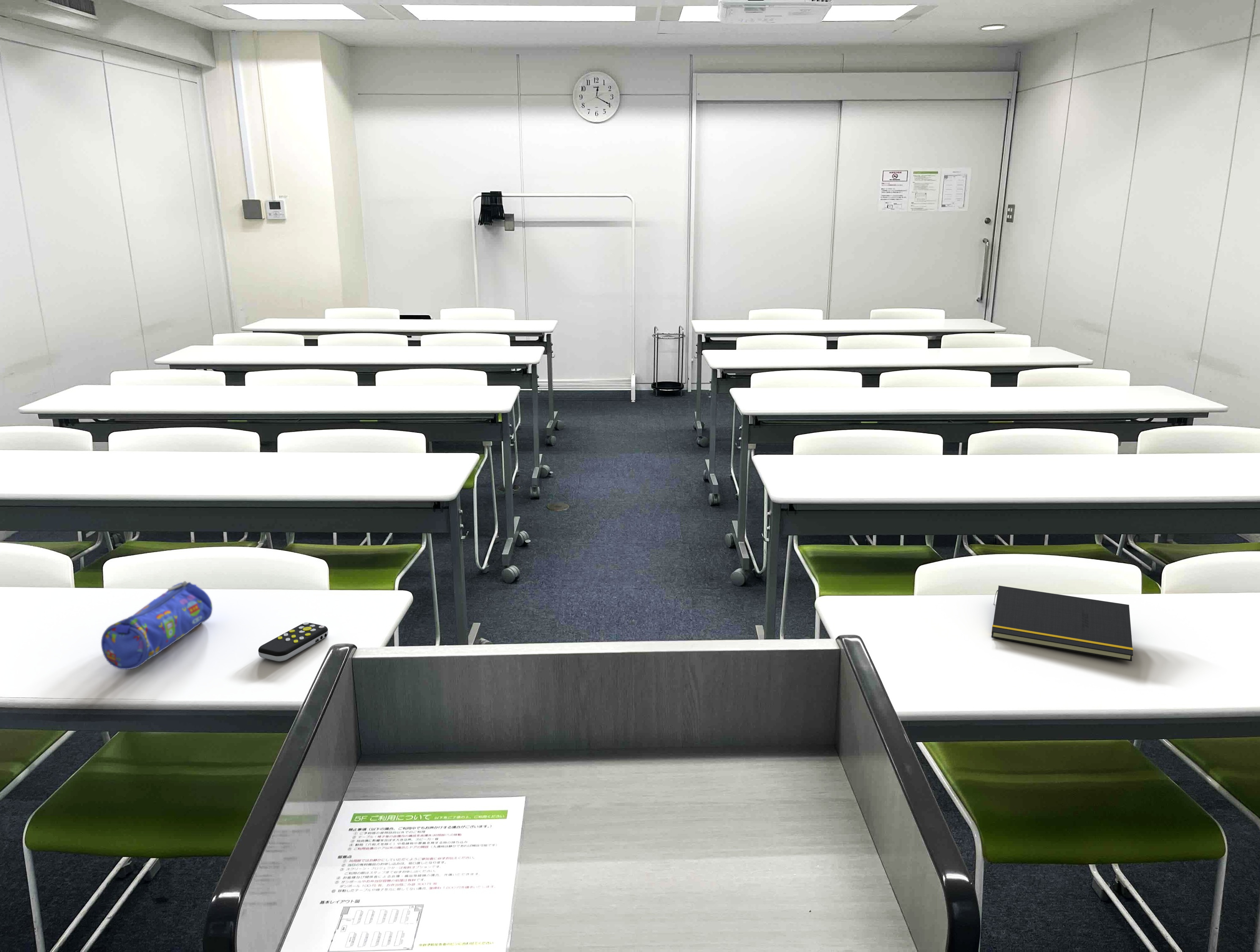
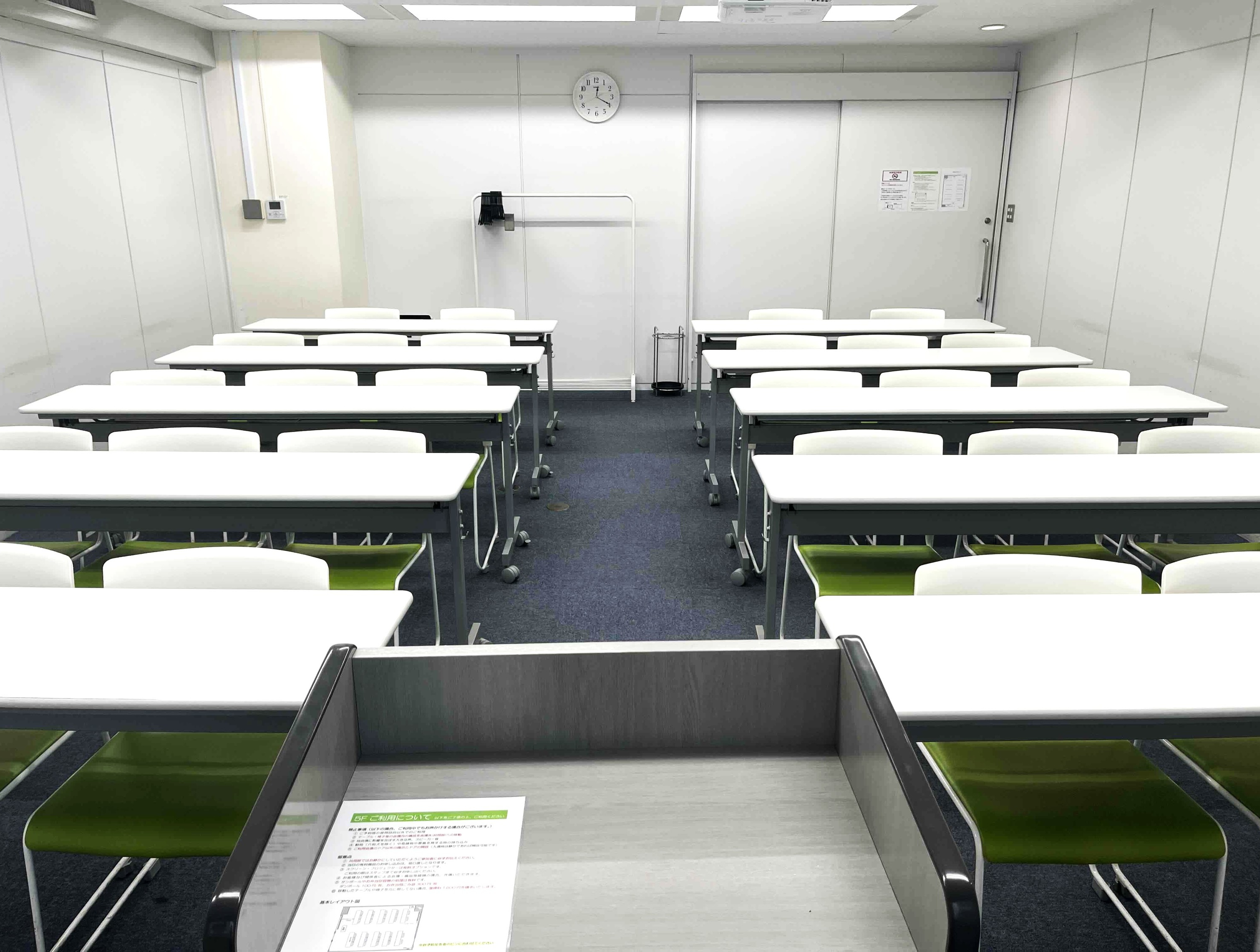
- pencil case [101,581,213,670]
- remote control [258,622,328,662]
- notepad [991,585,1133,662]
